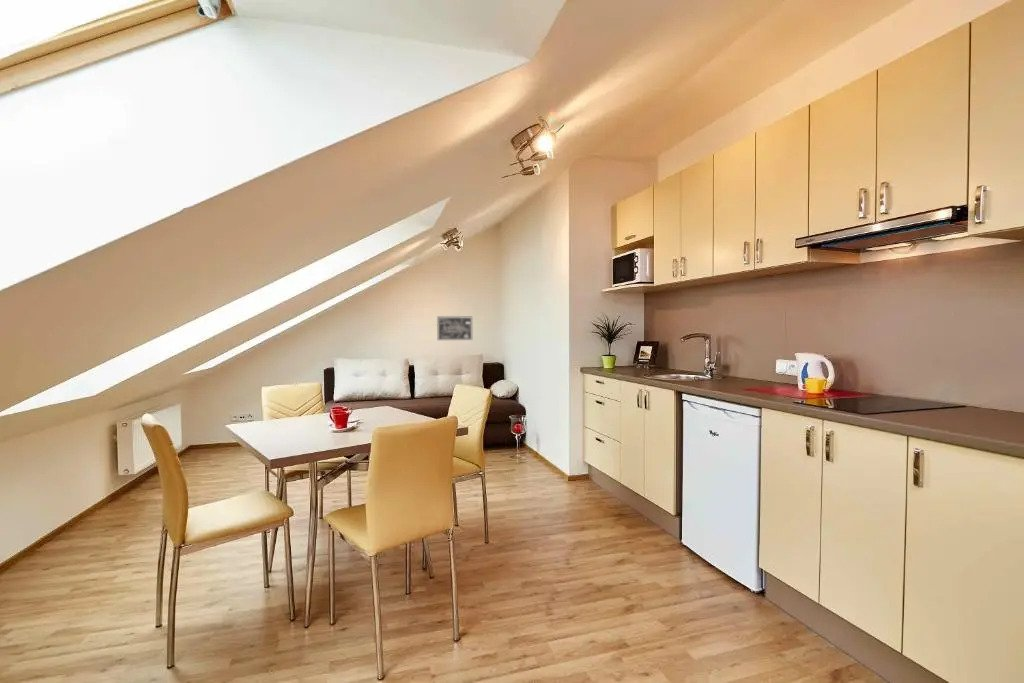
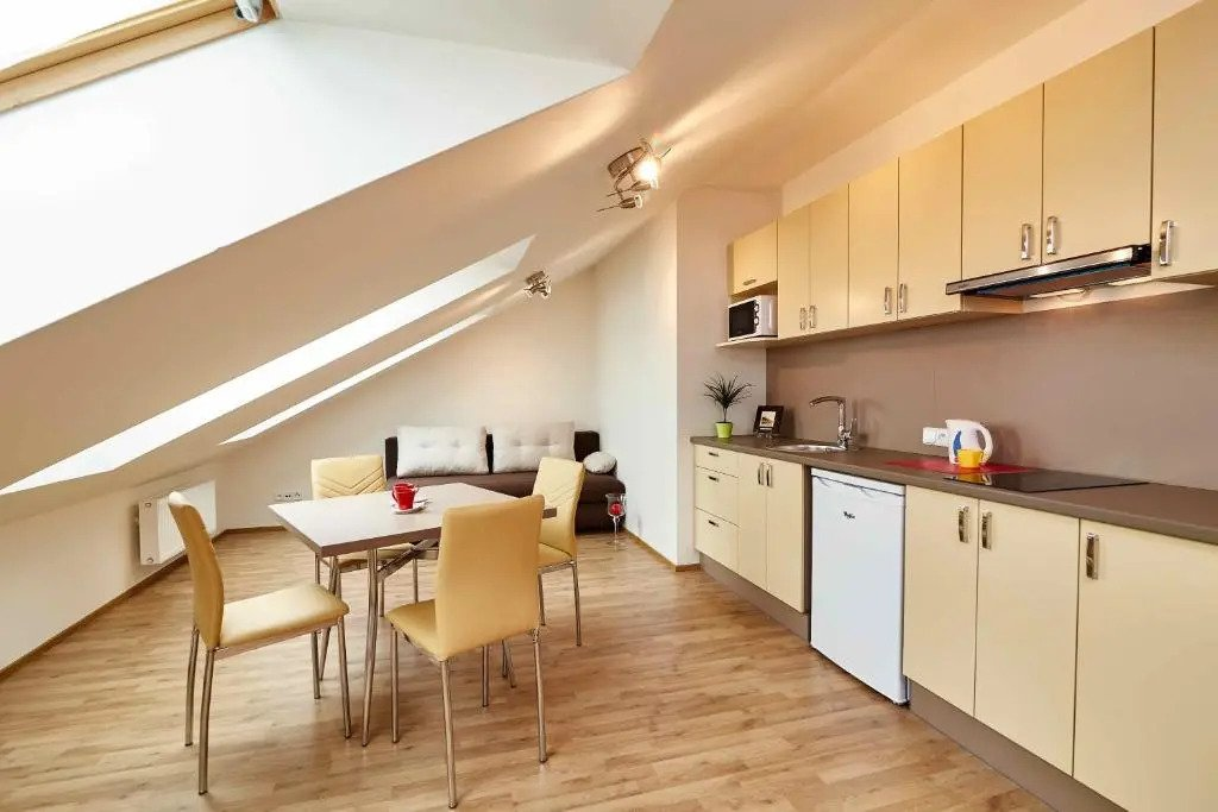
- wall art [436,315,473,341]
